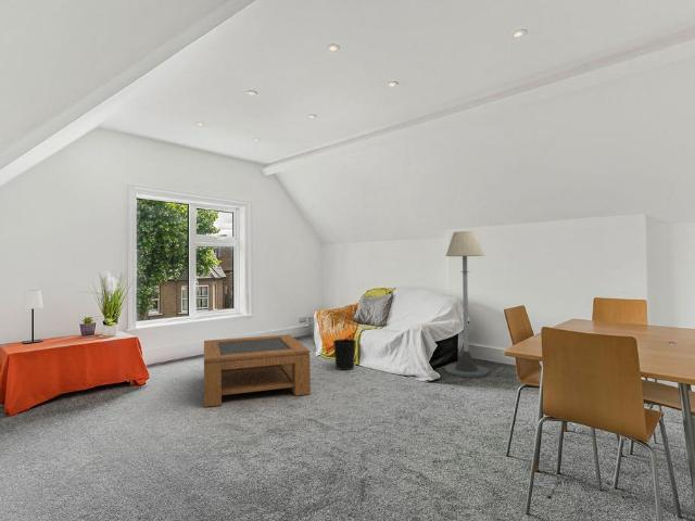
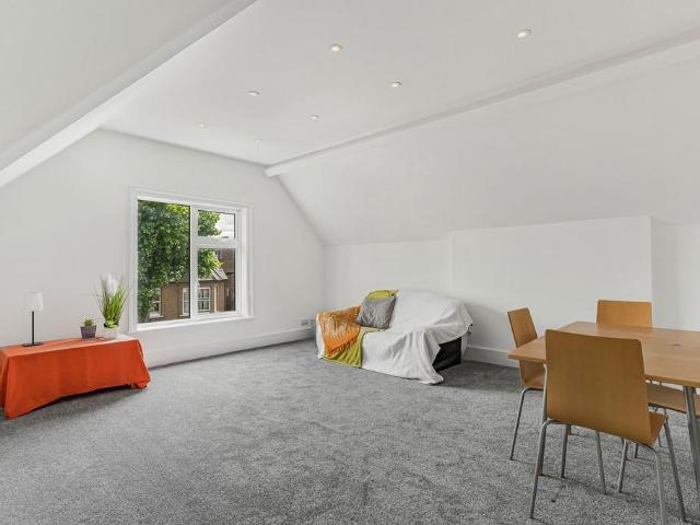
- coffee table [203,333,312,408]
- floor lamp [444,230,490,379]
- wastebasket [332,338,357,371]
